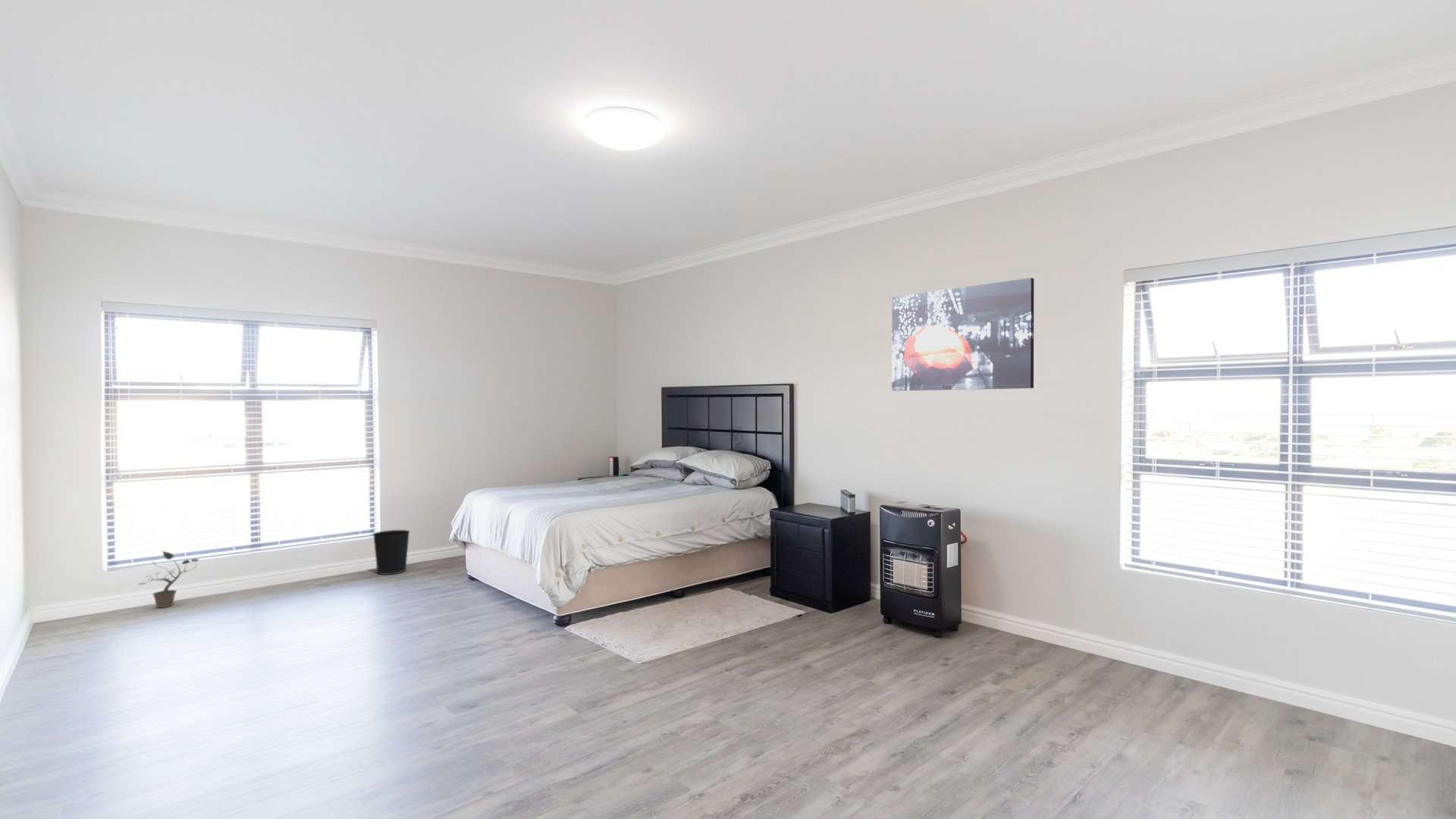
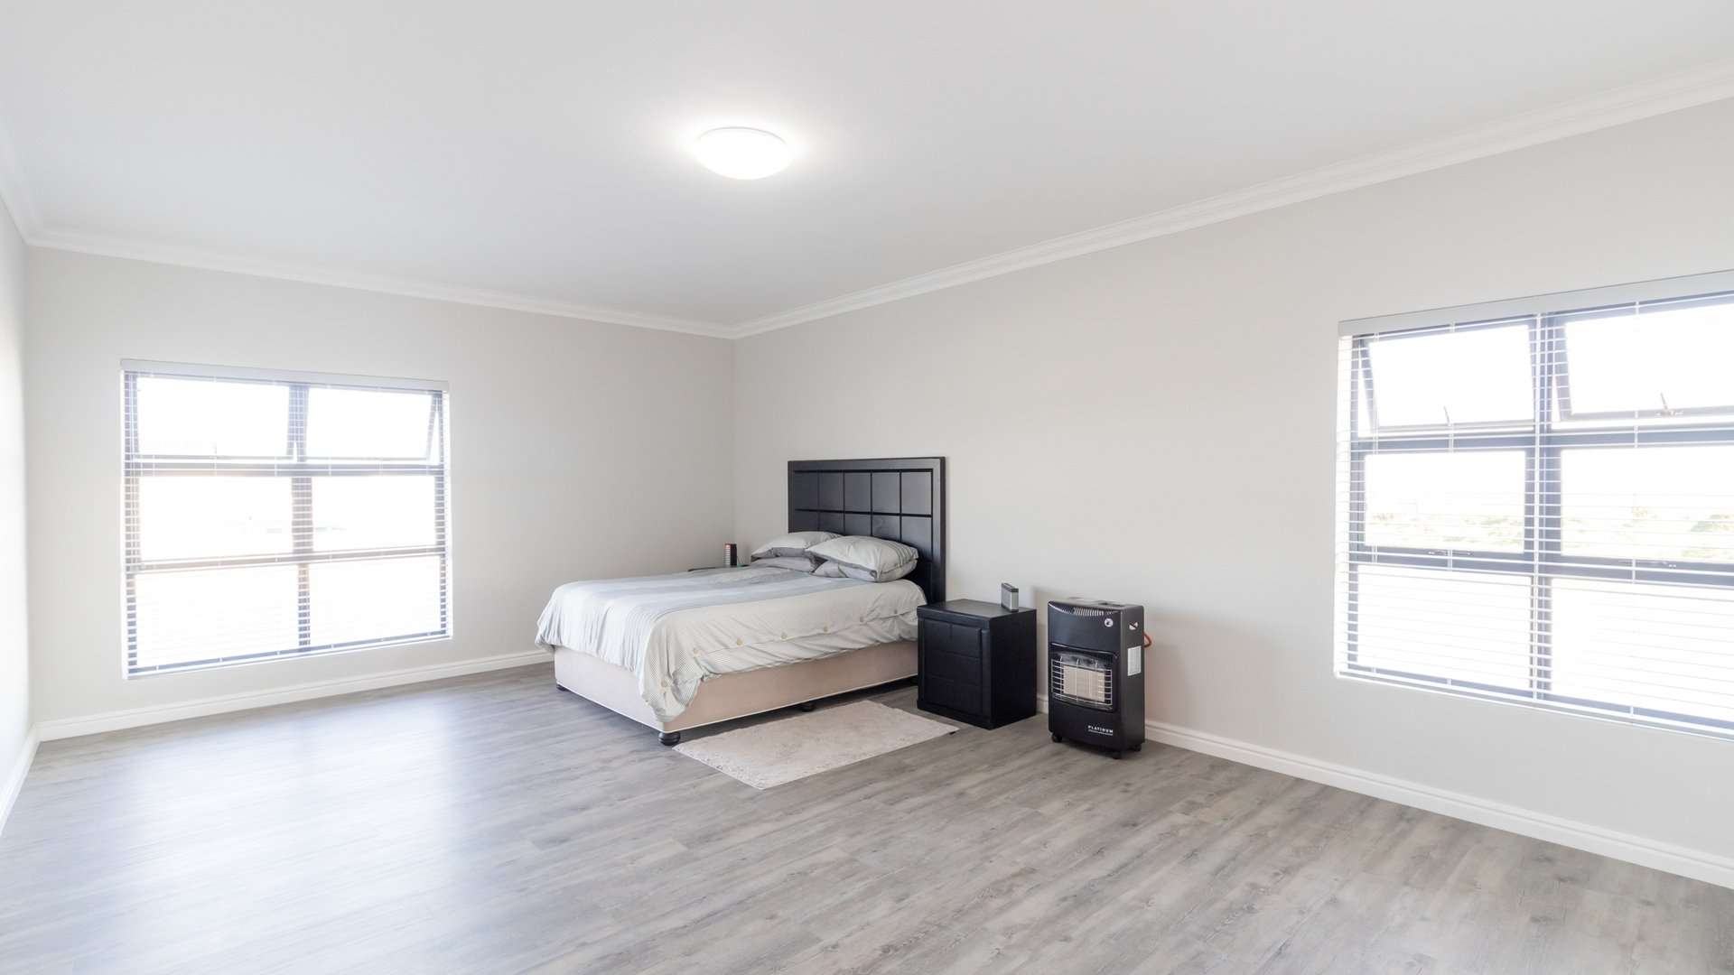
- wastebasket [372,529,411,576]
- wall art [891,277,1034,391]
- potted plant [137,551,199,608]
